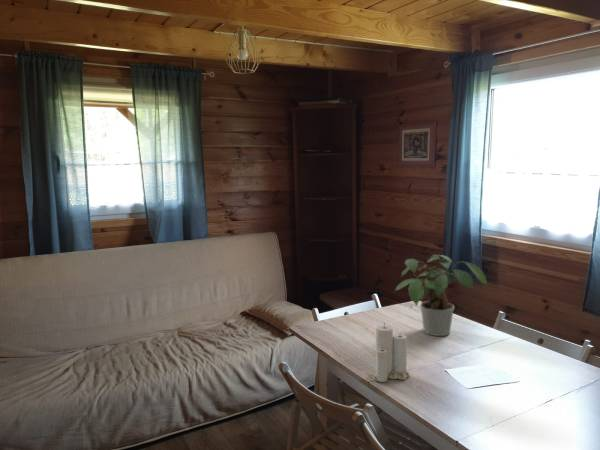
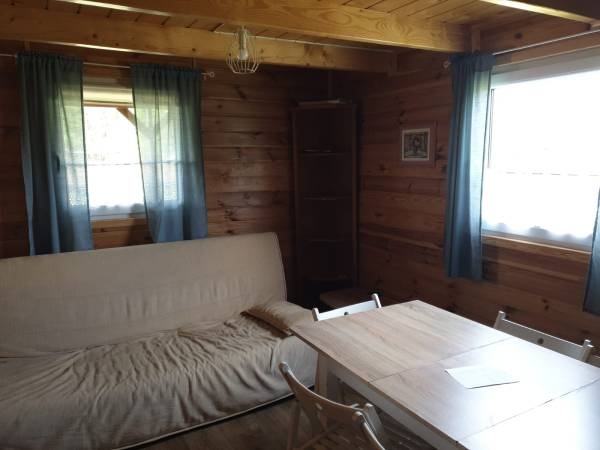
- candle [372,321,411,383]
- potted plant [394,254,488,337]
